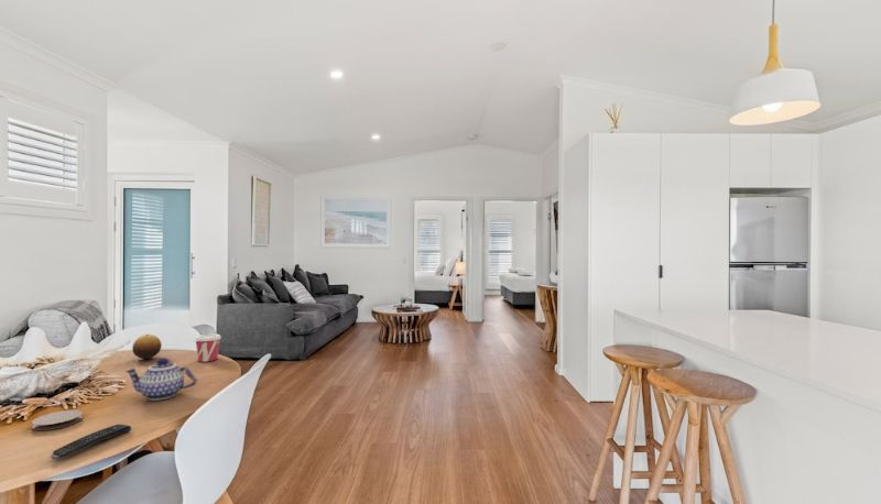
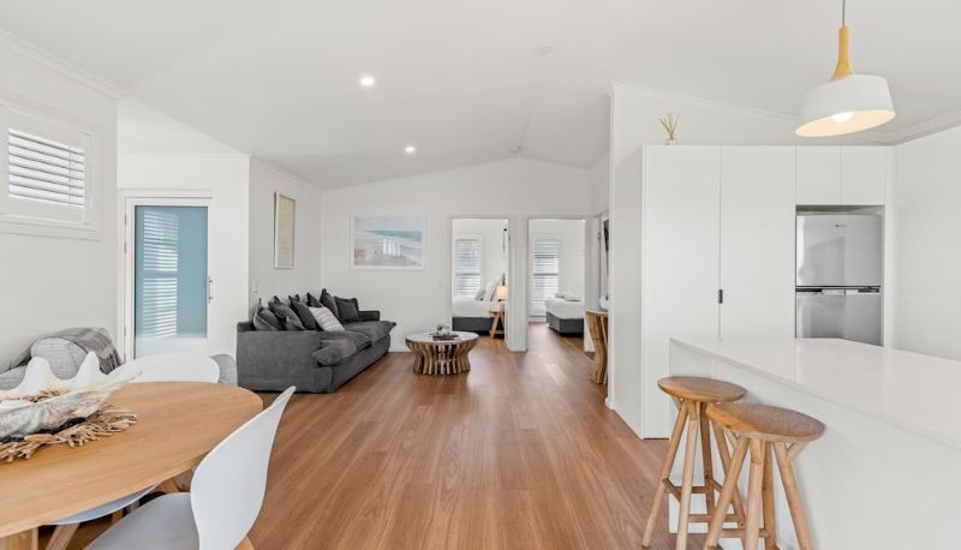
- fruit [131,333,163,360]
- cup [193,333,222,363]
- remote control [50,424,132,460]
- teapot [124,357,198,402]
- coaster [31,409,84,431]
